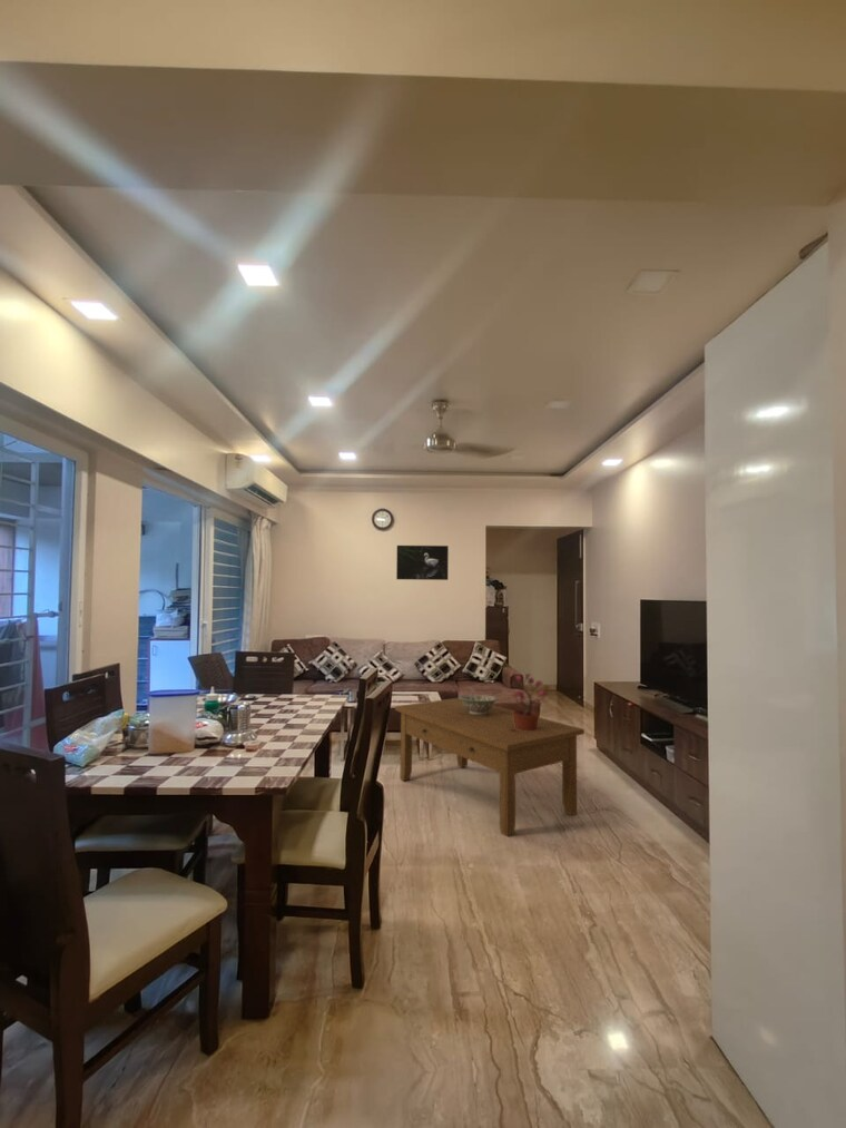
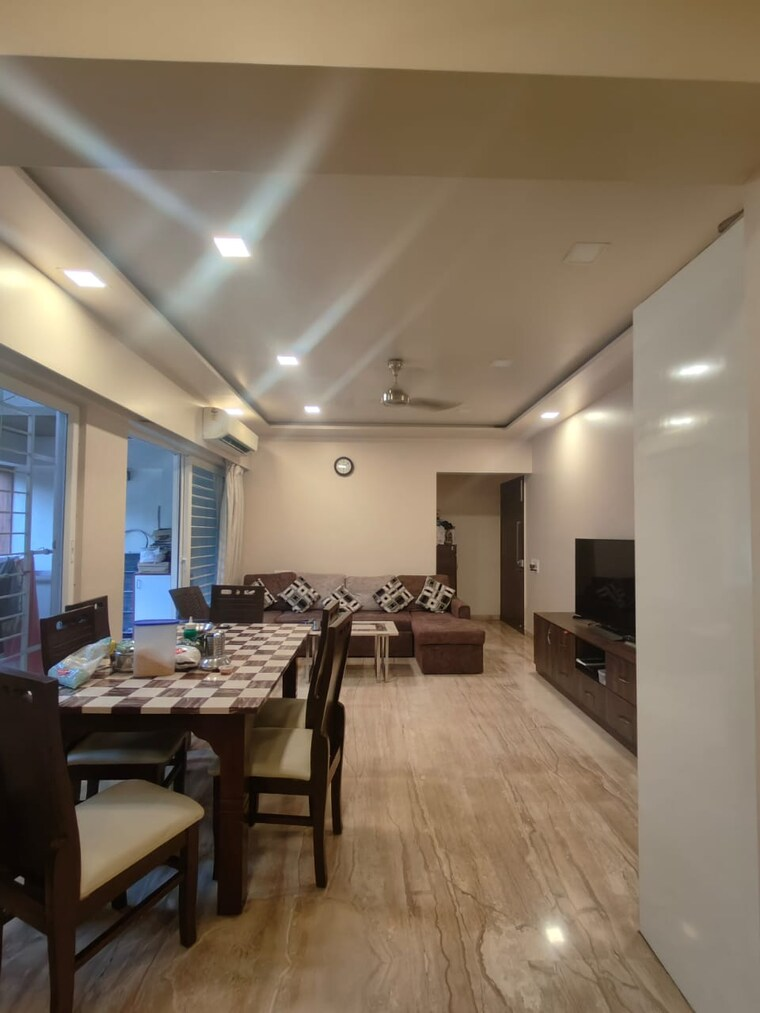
- decorative bowl [458,694,499,715]
- coffee table [394,697,586,838]
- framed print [395,545,450,581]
- potted plant [511,671,548,730]
